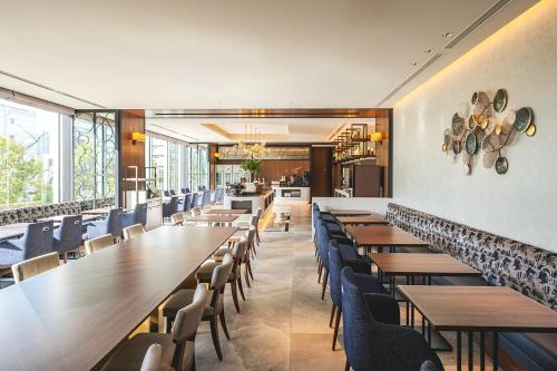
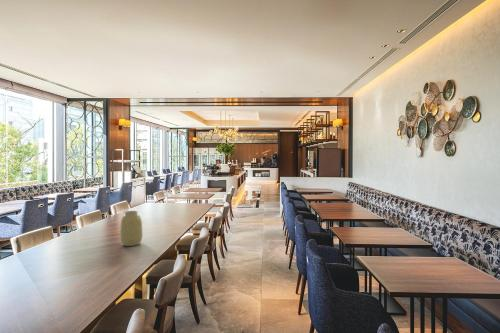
+ vase [119,210,143,247]
